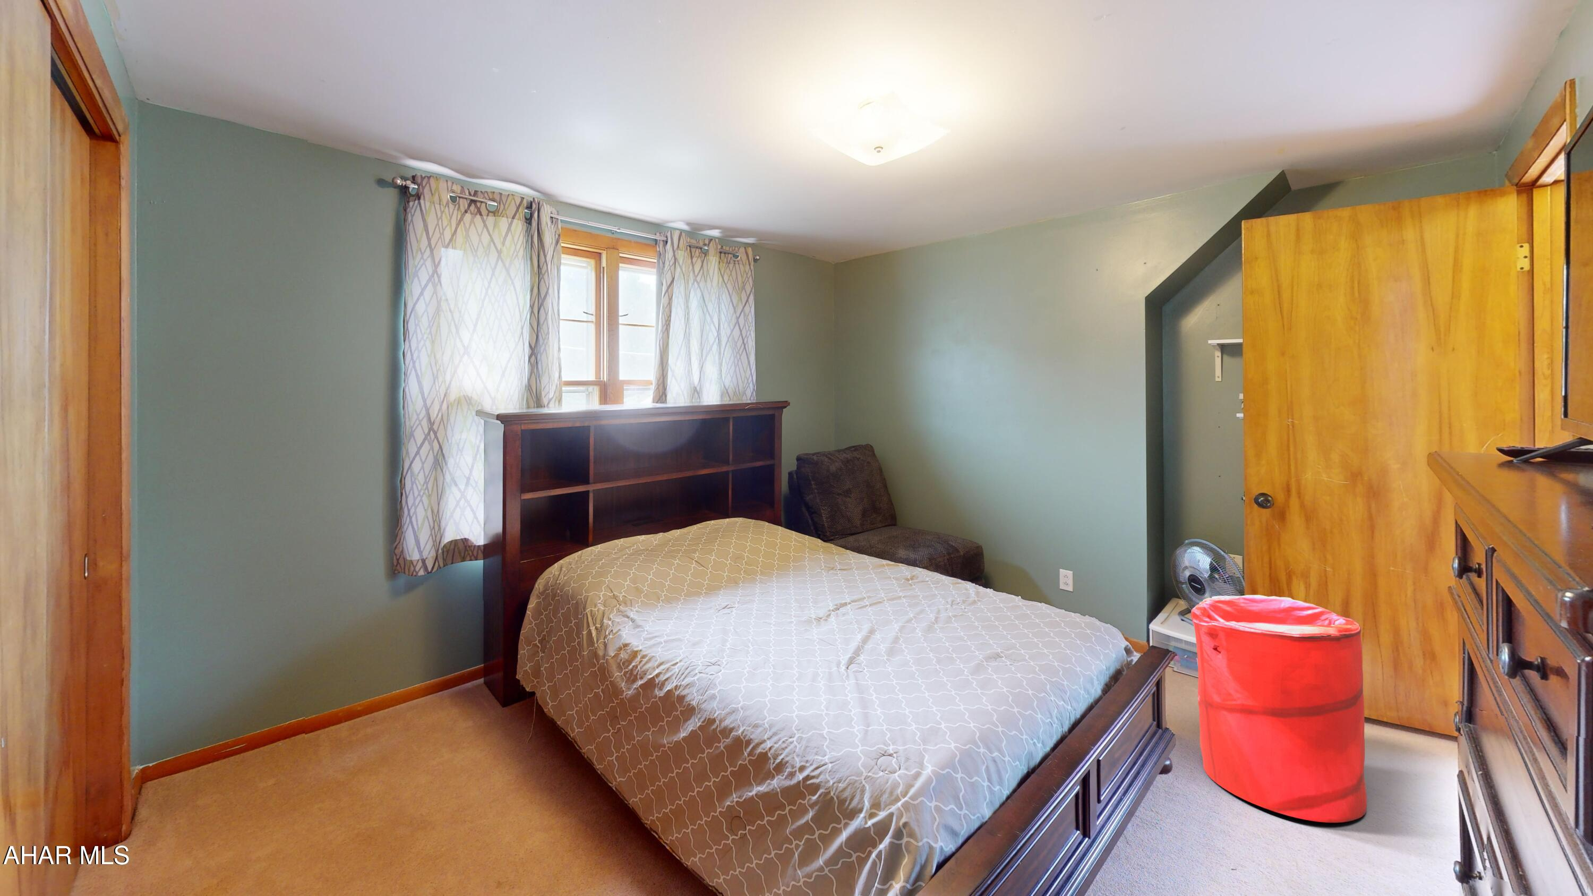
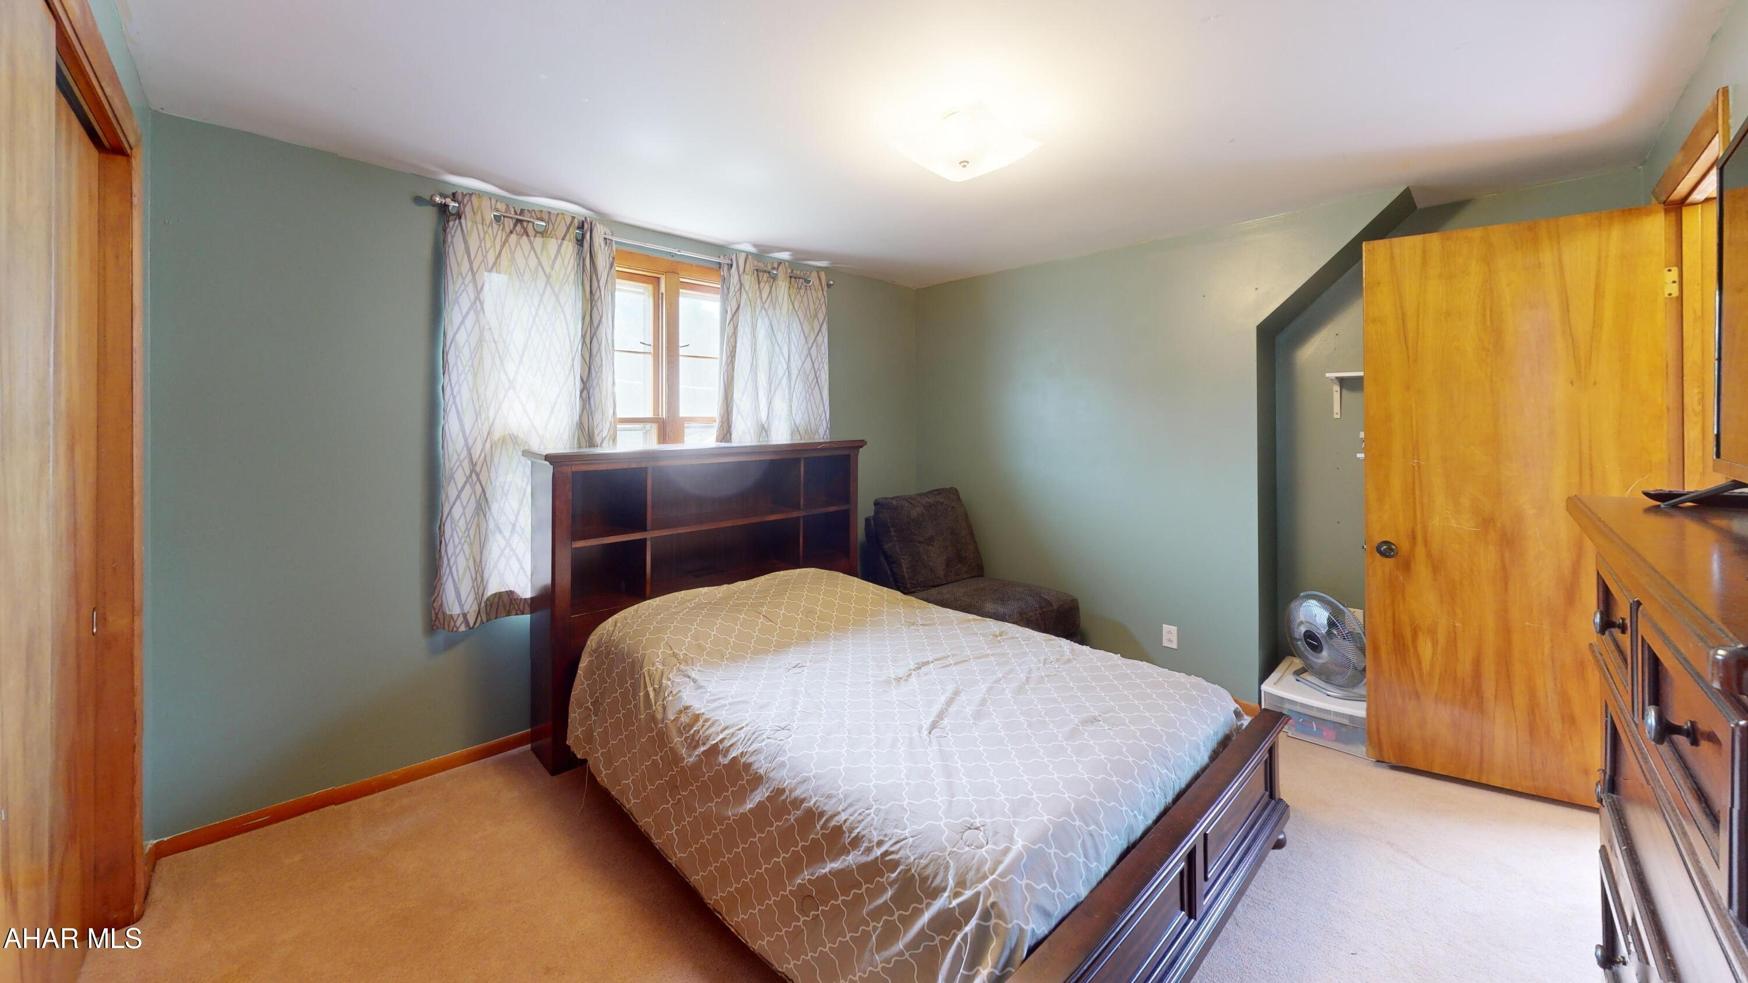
- laundry hamper [1190,594,1368,823]
